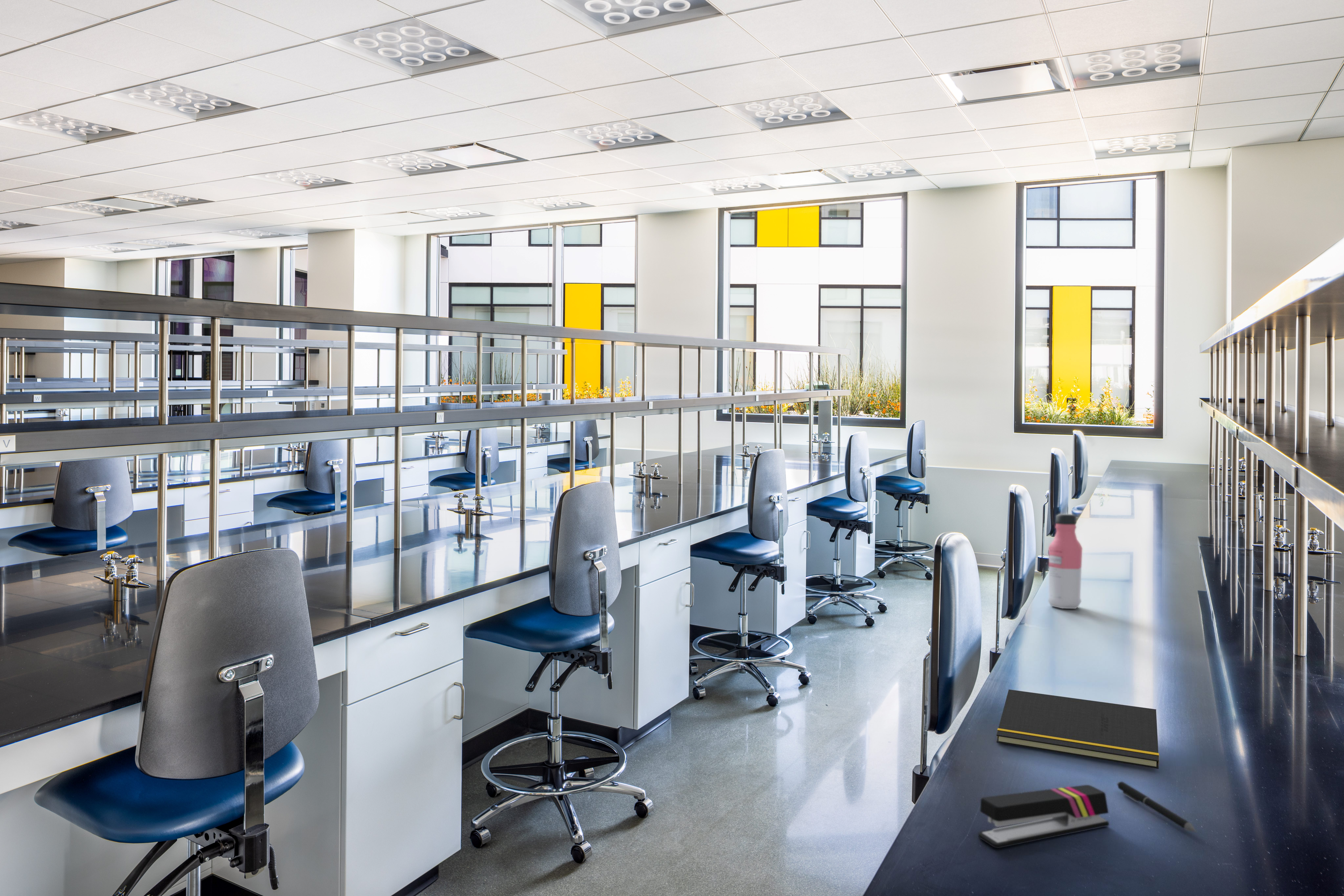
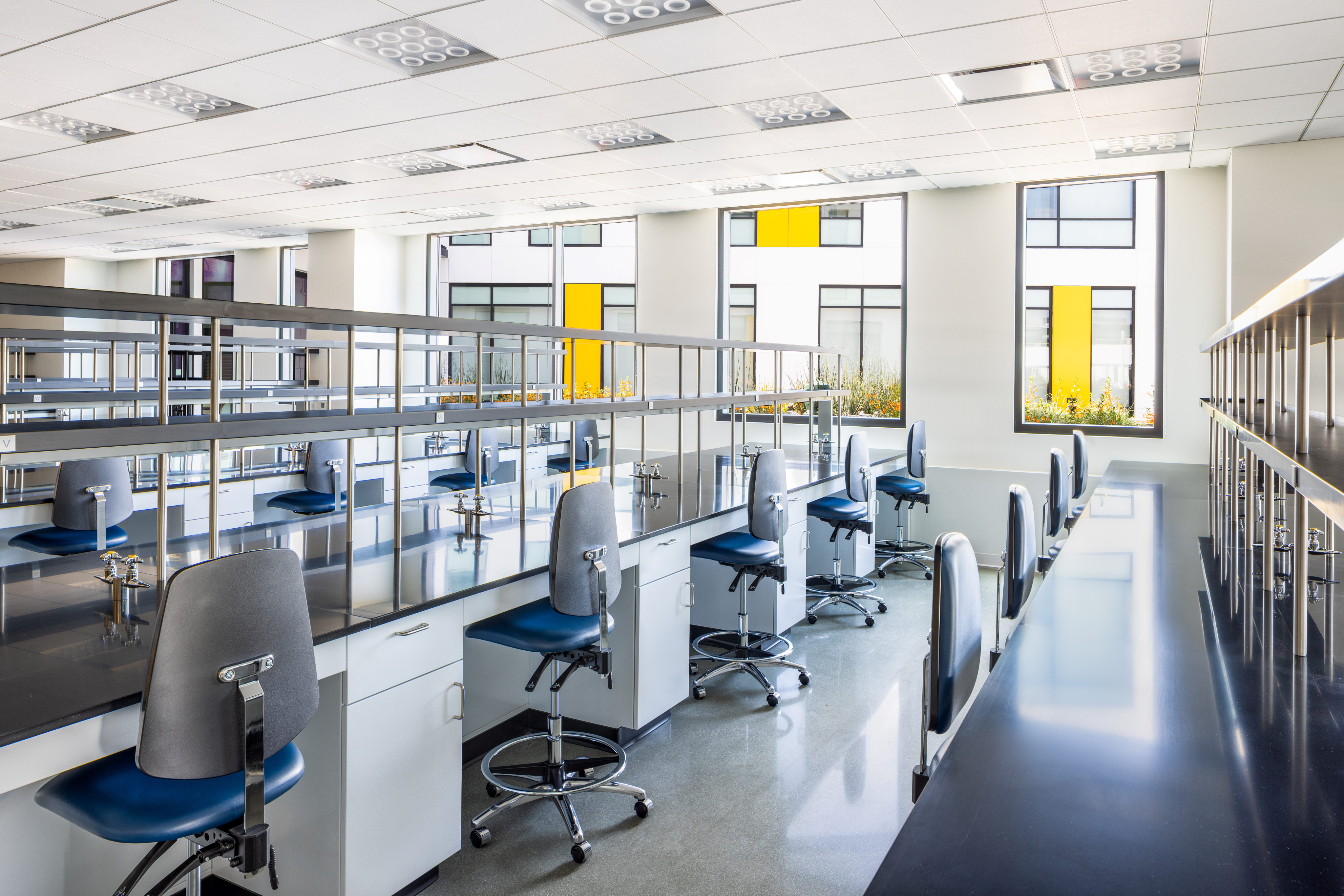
- stapler [978,784,1109,848]
- pen [1117,781,1197,832]
- water bottle [1048,513,1083,609]
- notepad [996,689,1159,769]
